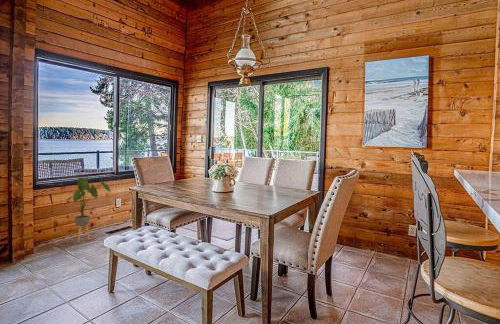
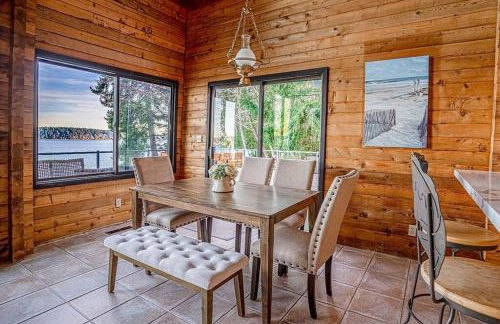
- house plant [64,176,112,243]
